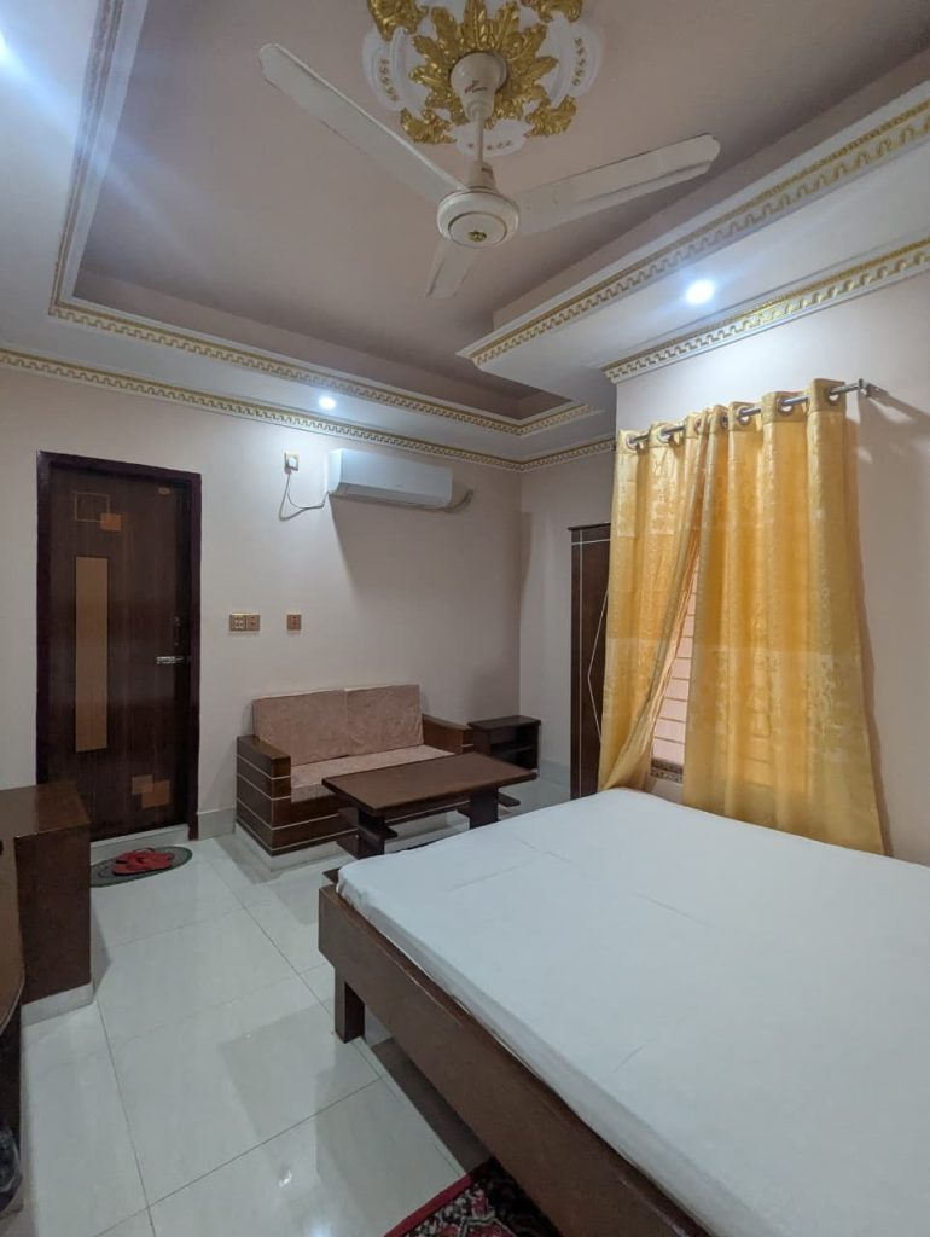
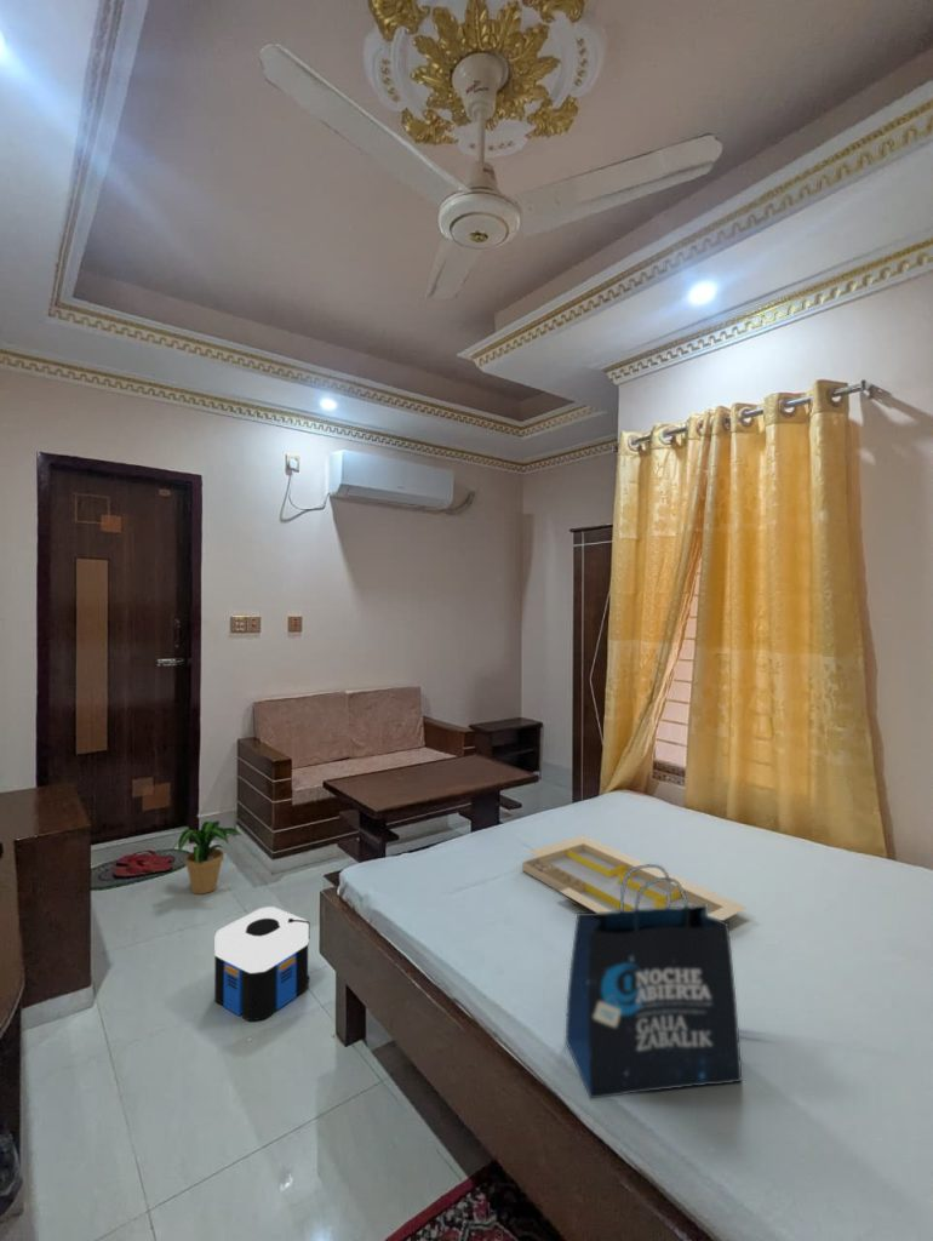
+ potted plant [171,820,244,896]
+ tote bag [563,863,744,1100]
+ serving tray [521,835,749,921]
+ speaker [213,905,311,1022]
